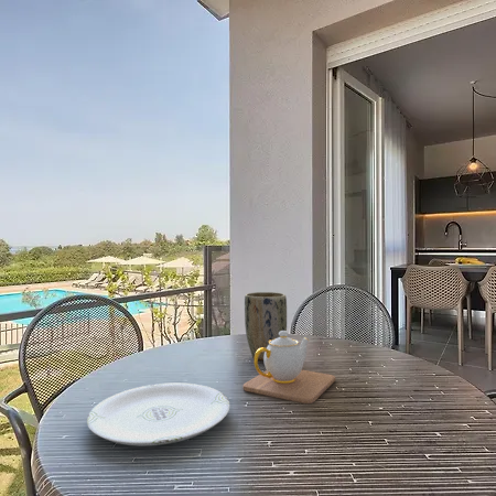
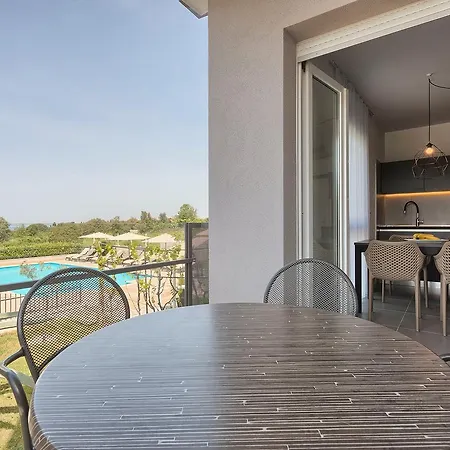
- plant pot [244,291,288,362]
- teapot [241,331,336,405]
- plate [86,382,230,446]
